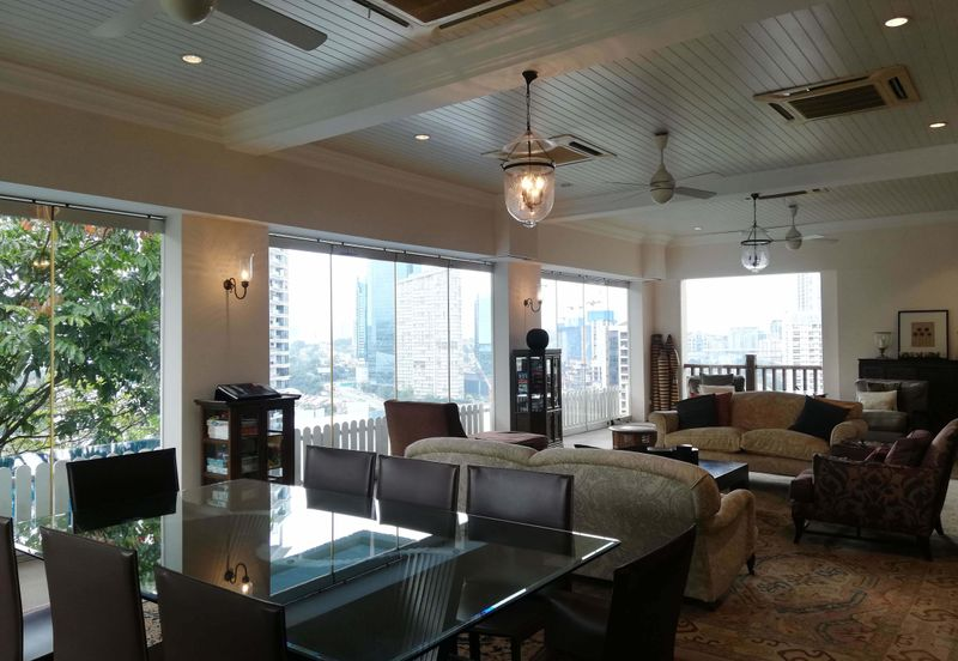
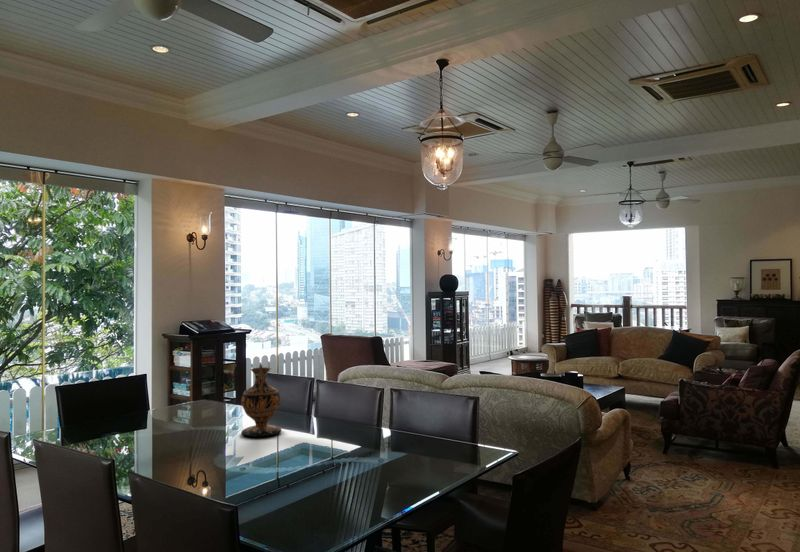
+ vase [240,364,282,438]
